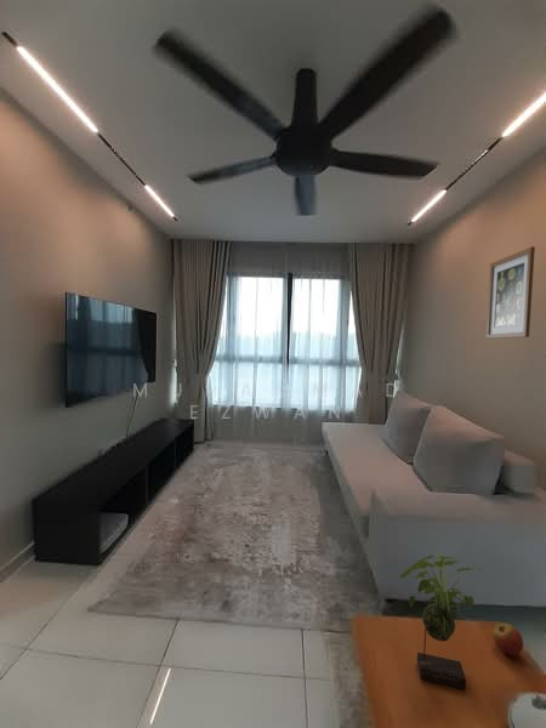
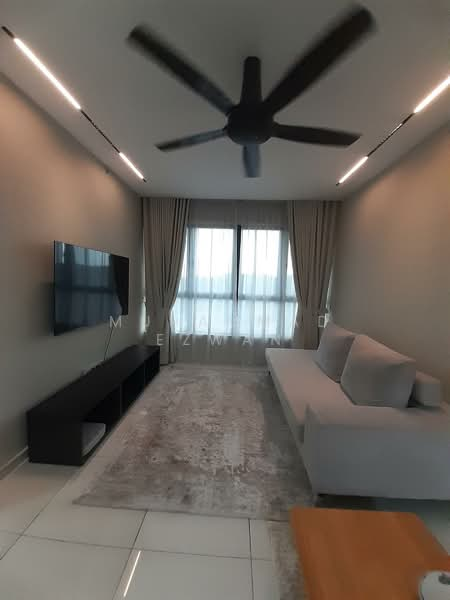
- wall art [485,245,536,340]
- apple [491,622,524,656]
- plant [399,542,483,692]
